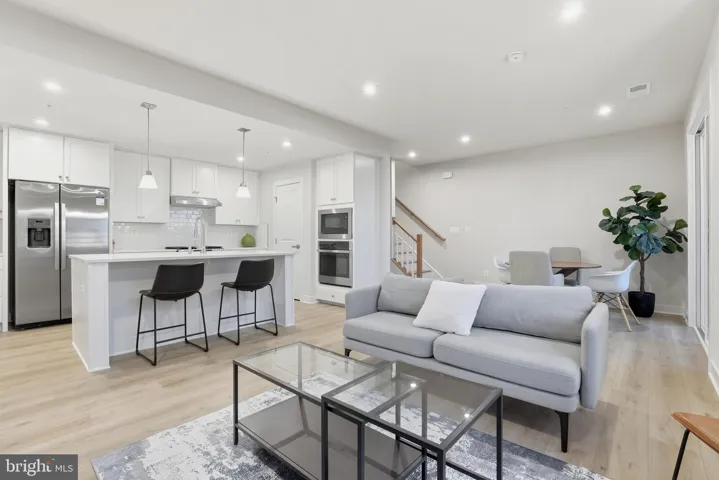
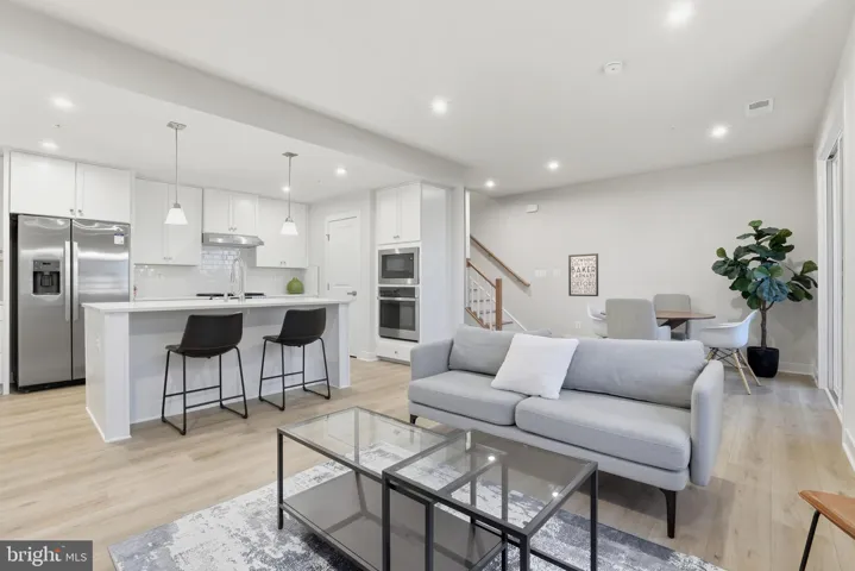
+ wall art [567,252,599,297]
